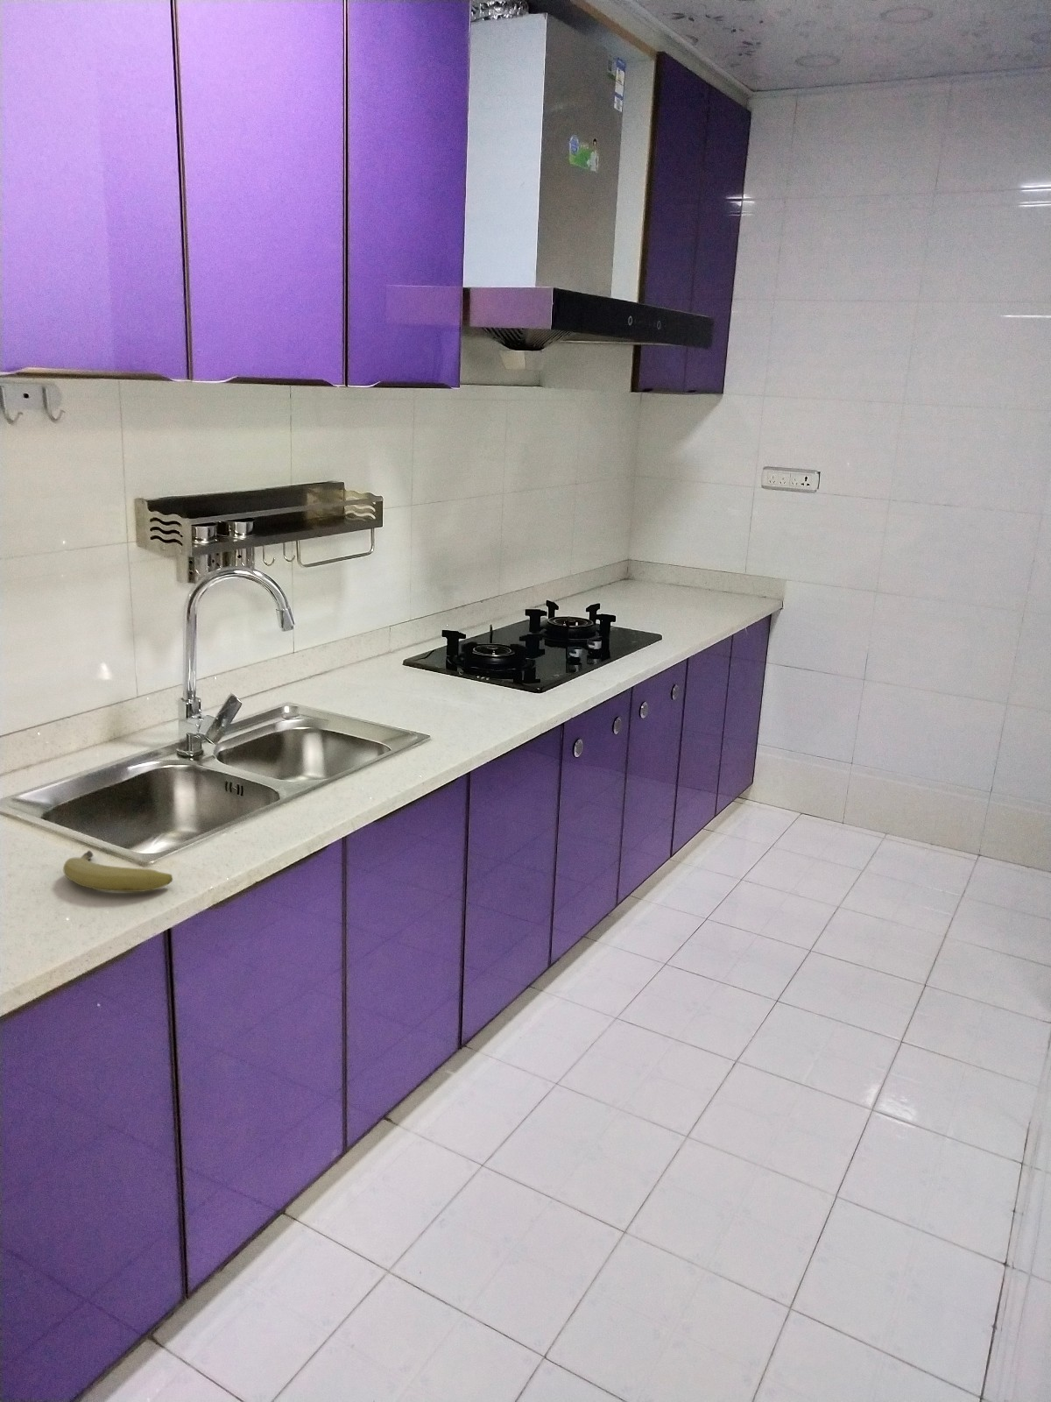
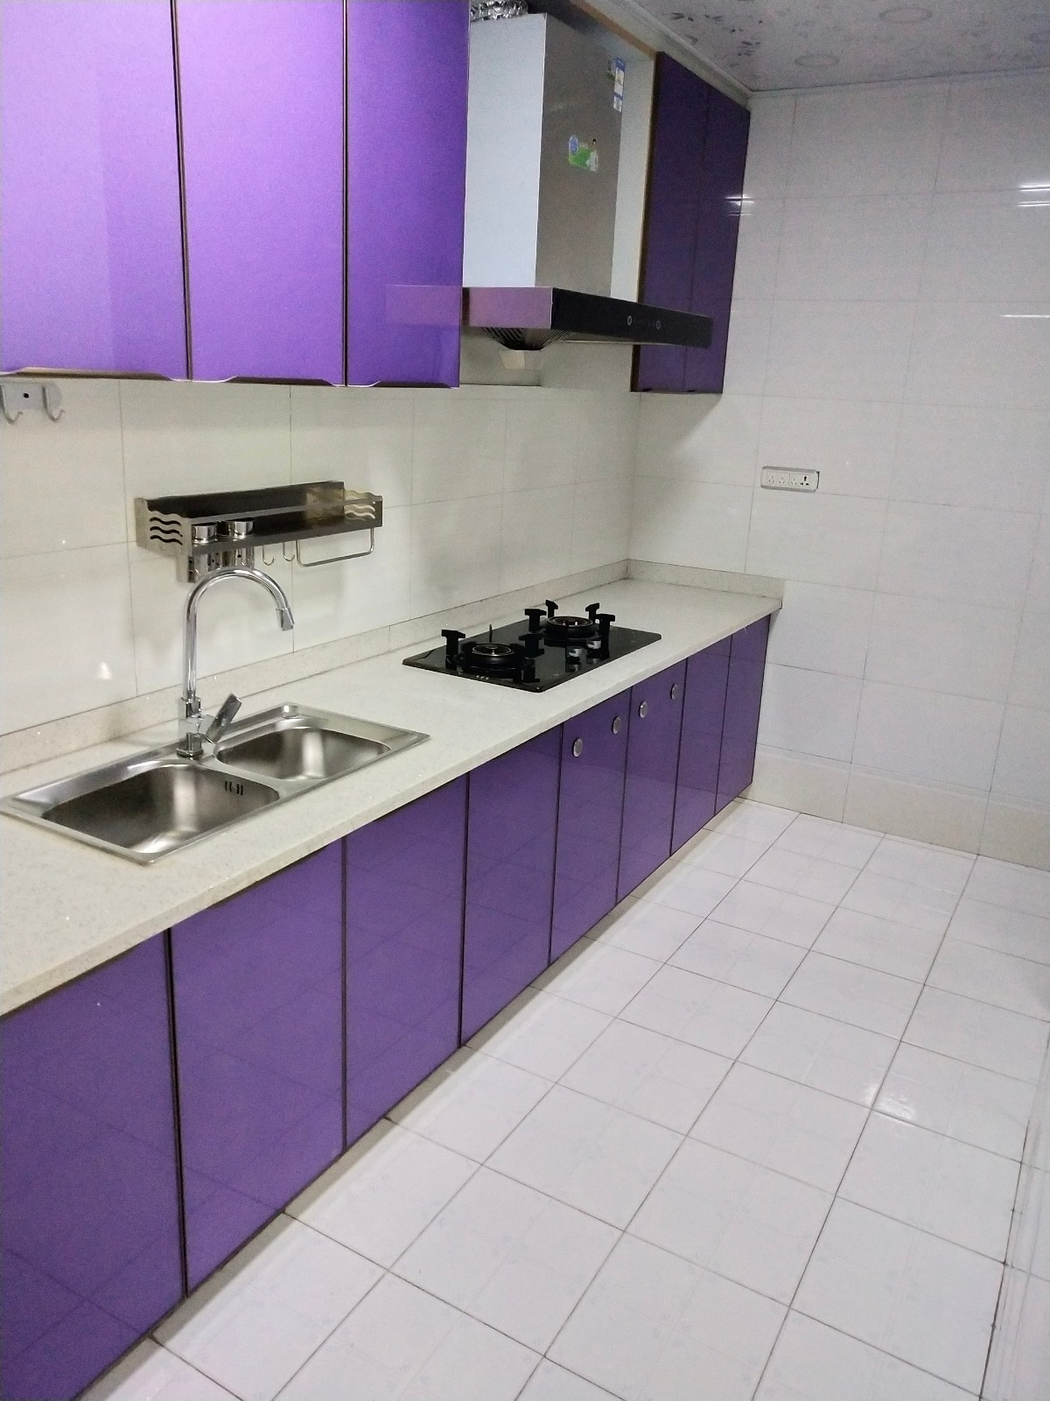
- fruit [62,850,173,893]
